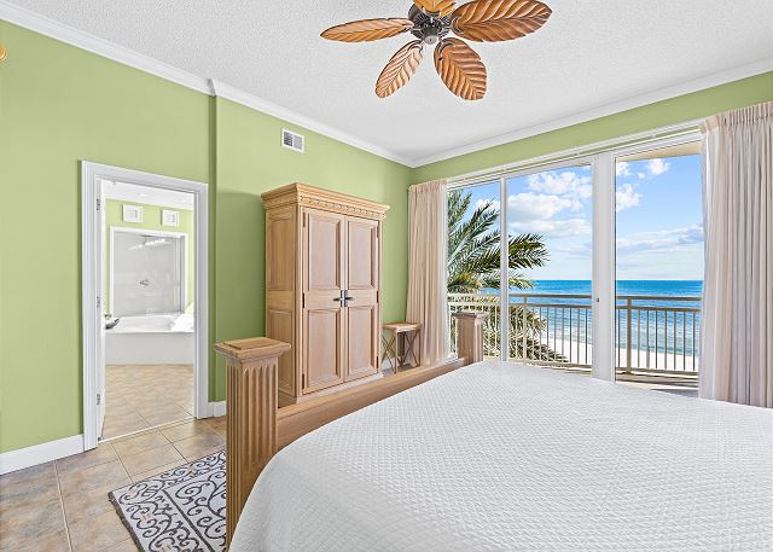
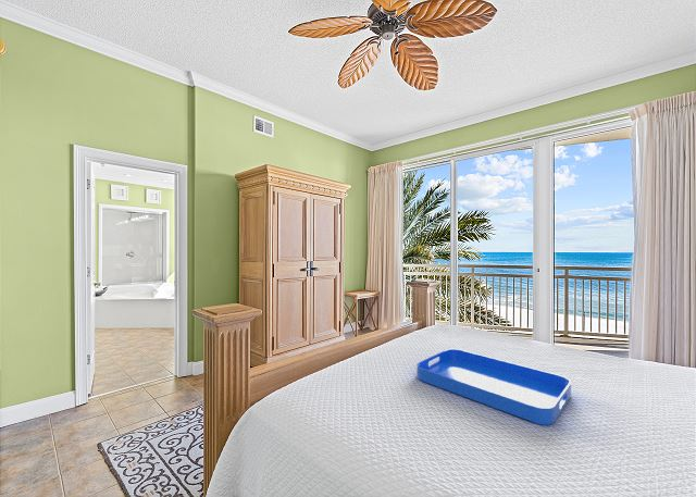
+ serving tray [415,348,572,426]
